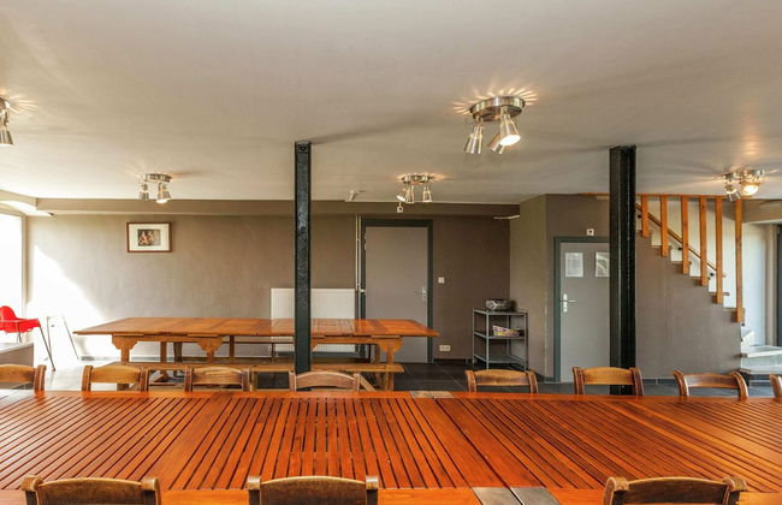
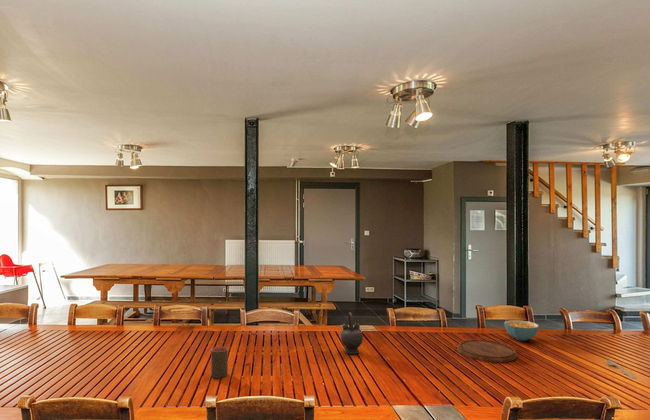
+ spoon [605,359,637,379]
+ cup [210,346,229,379]
+ cereal bowl [503,319,540,342]
+ teapot [340,311,364,355]
+ cutting board [456,339,519,363]
